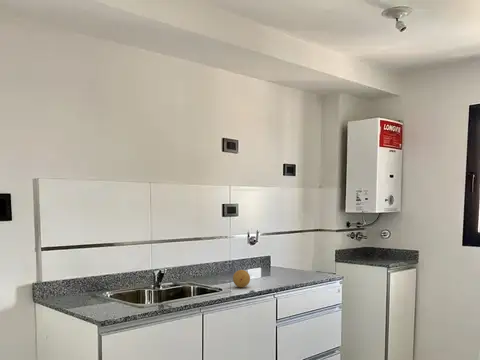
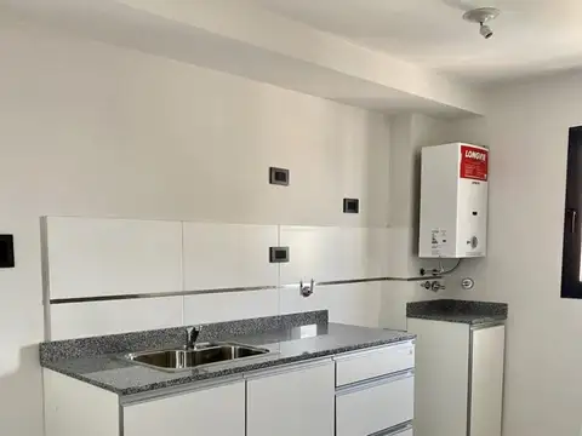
- fruit [232,269,251,288]
